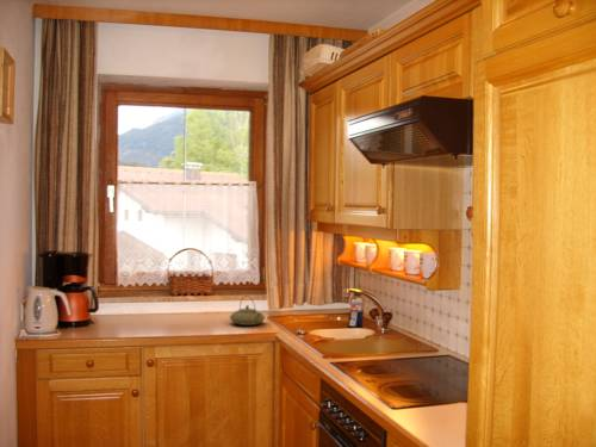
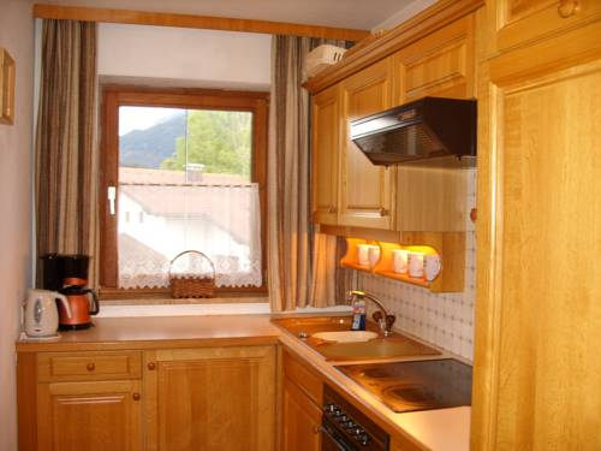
- teapot [229,294,266,327]
